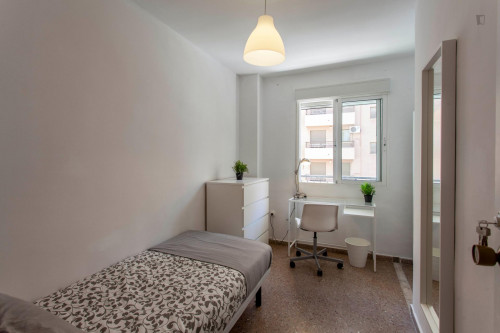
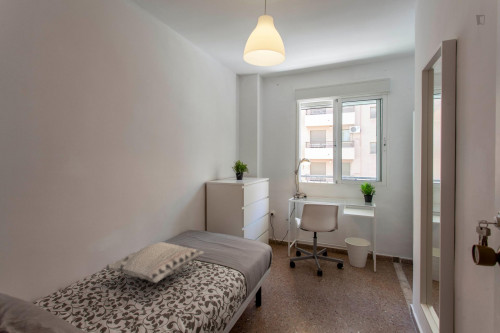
+ decorative pillow [104,241,206,284]
